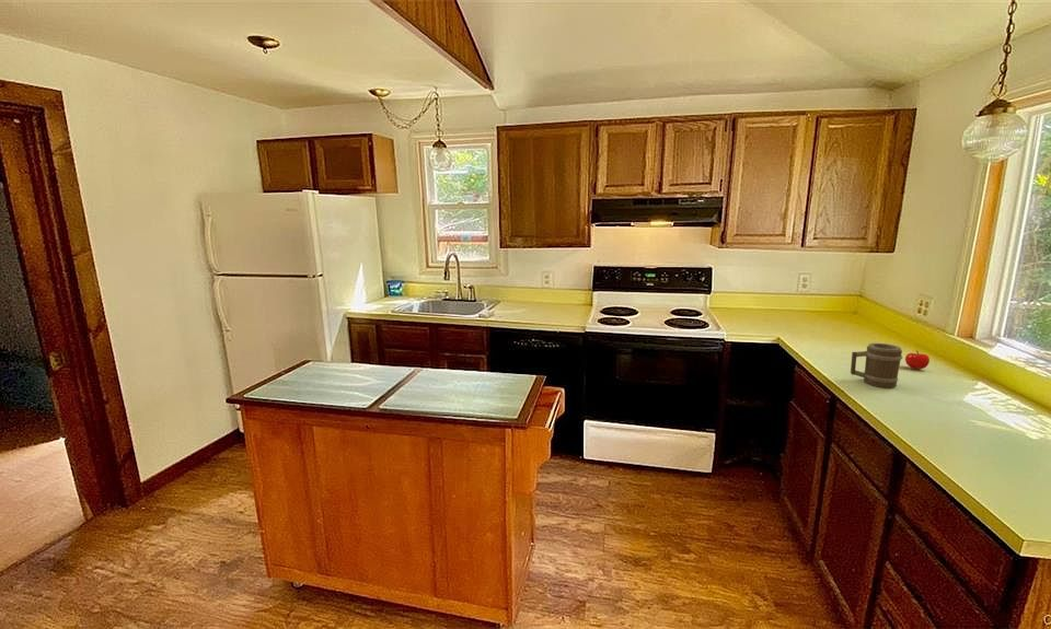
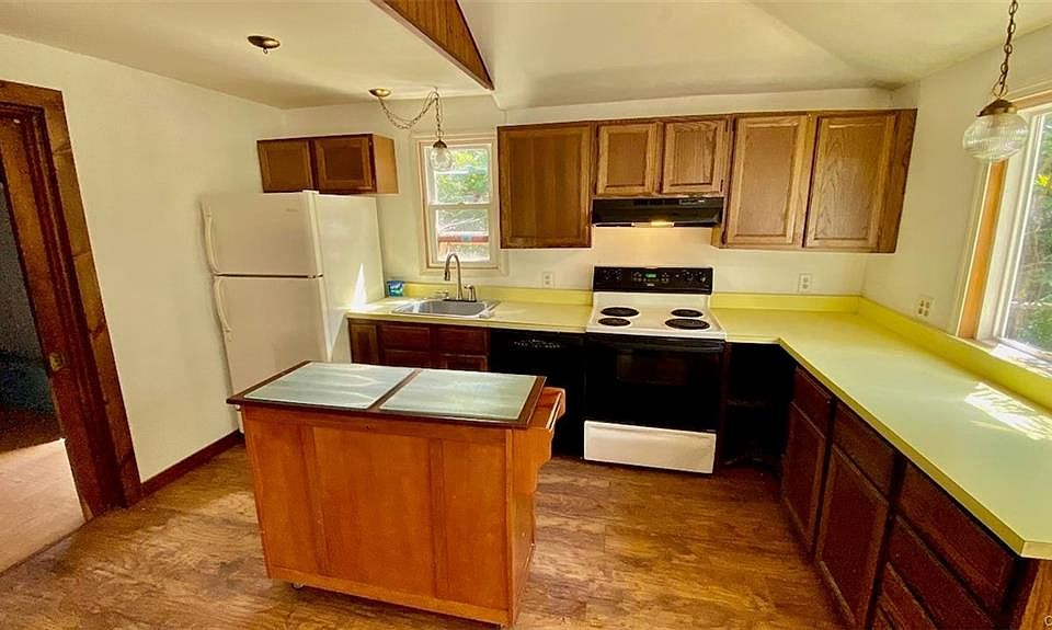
- apple [904,350,931,370]
- barrel [850,342,903,388]
